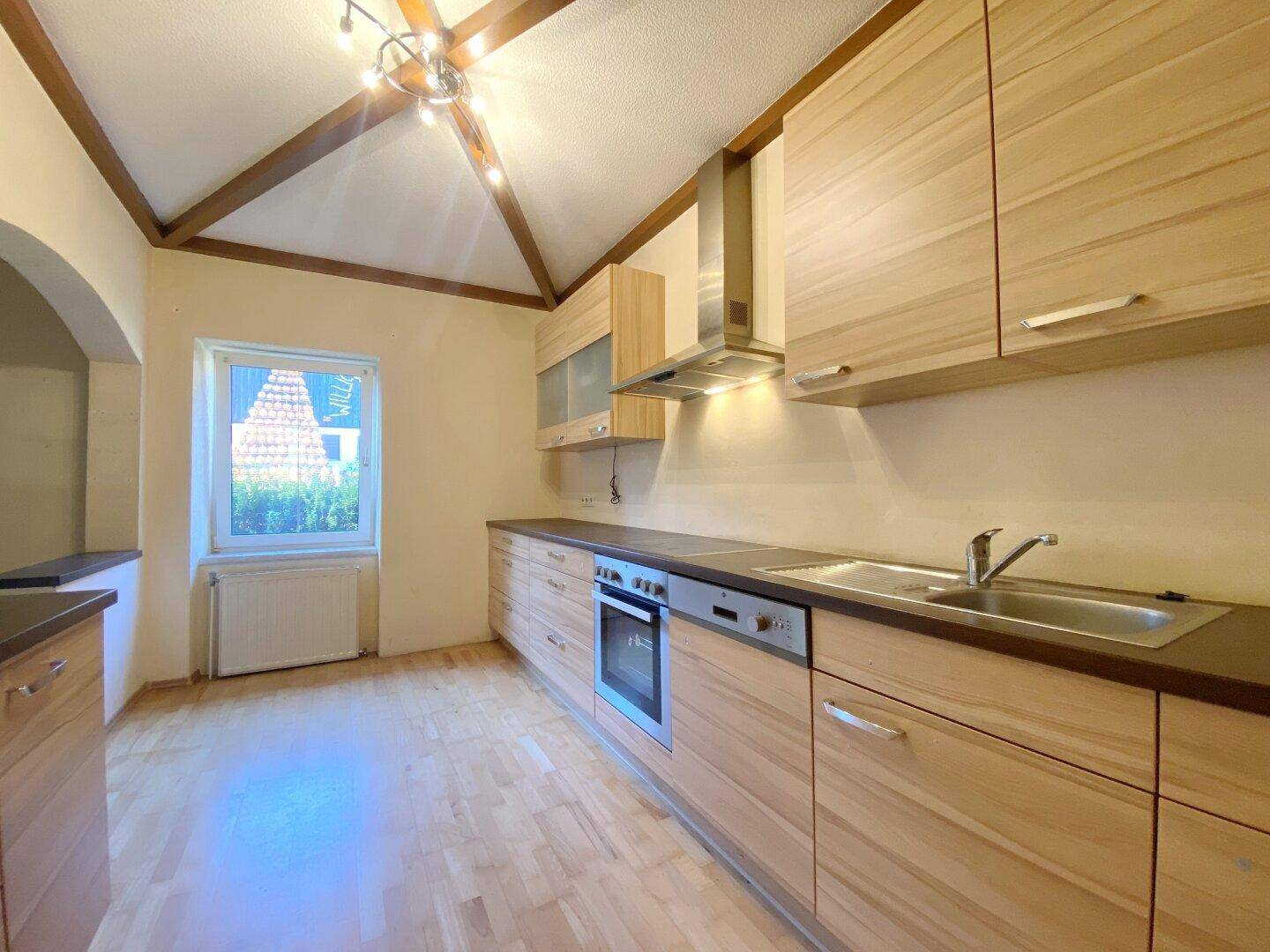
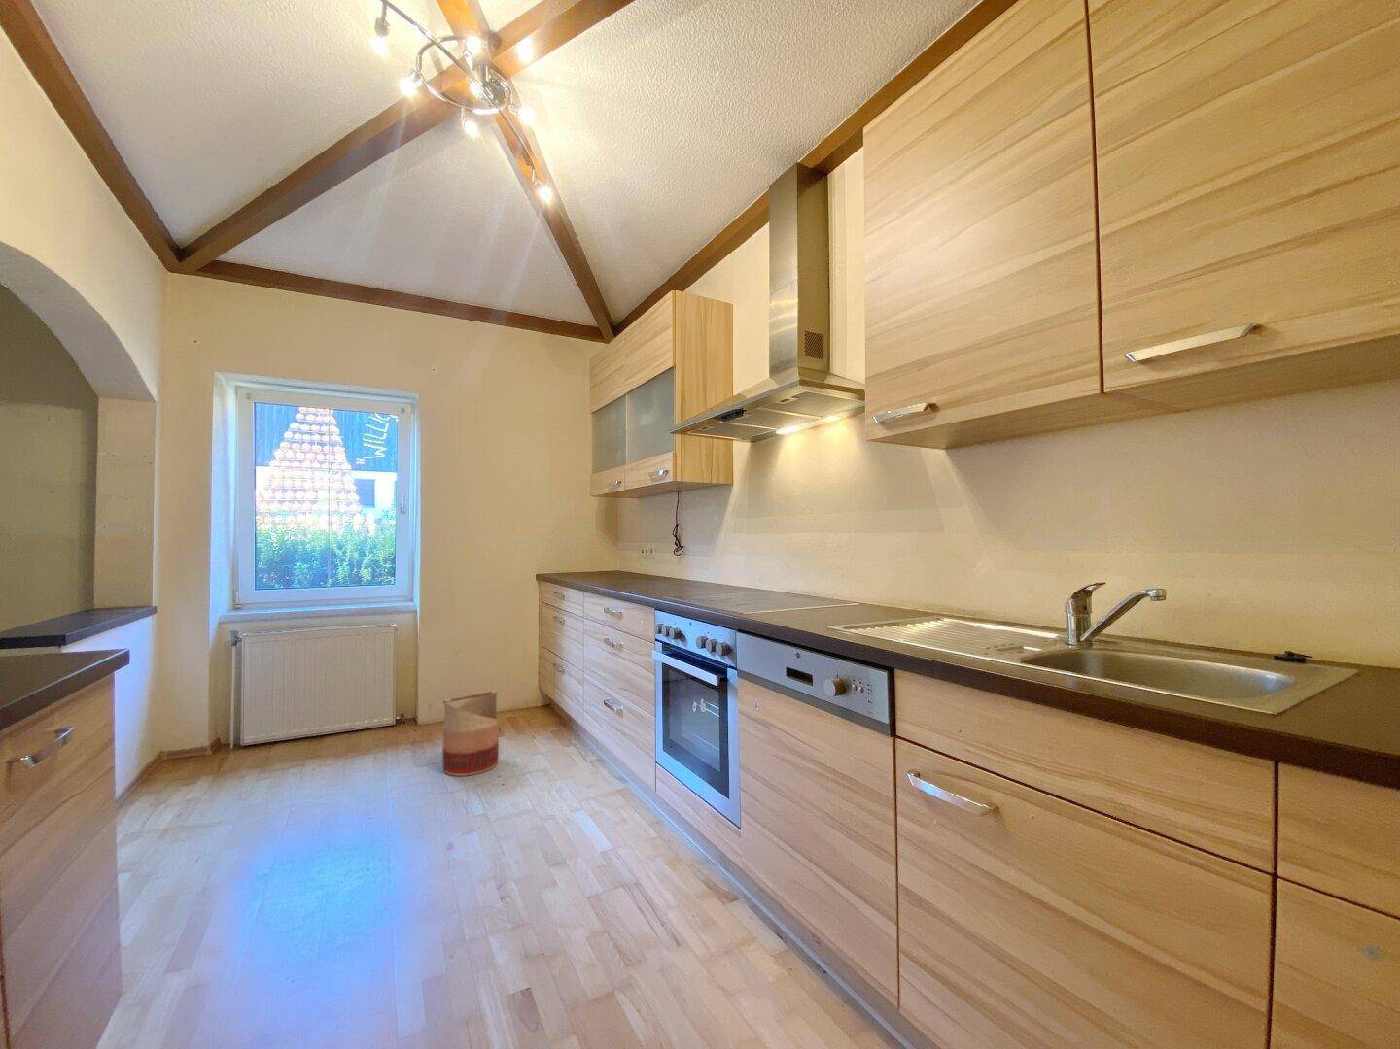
+ basket [441,690,499,777]
